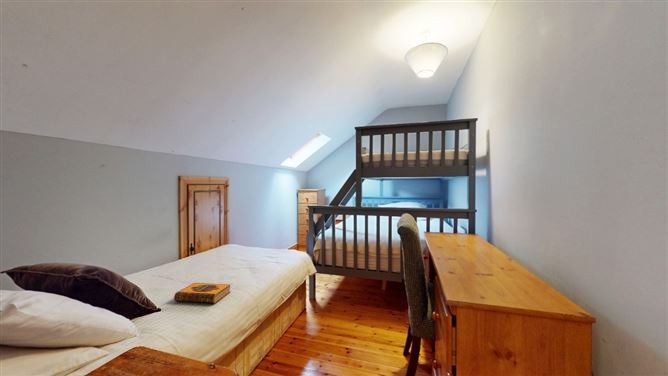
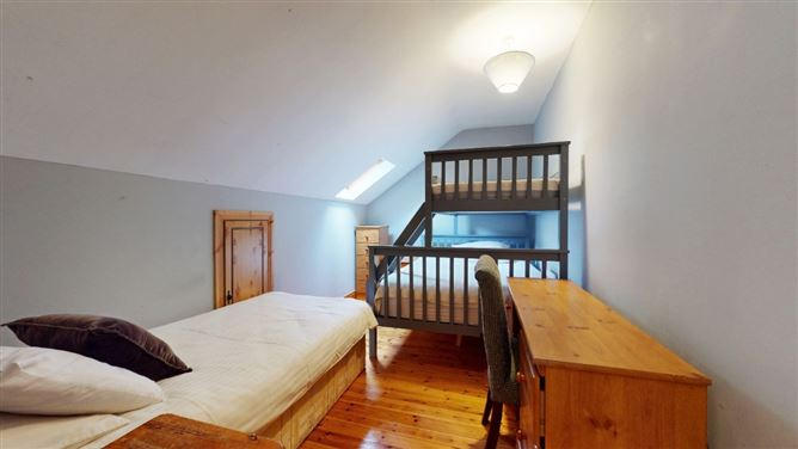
- hardback book [173,282,232,304]
